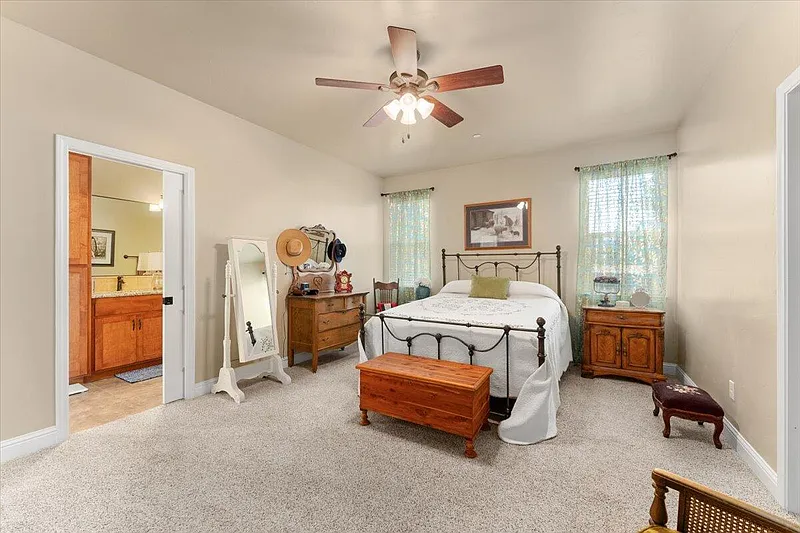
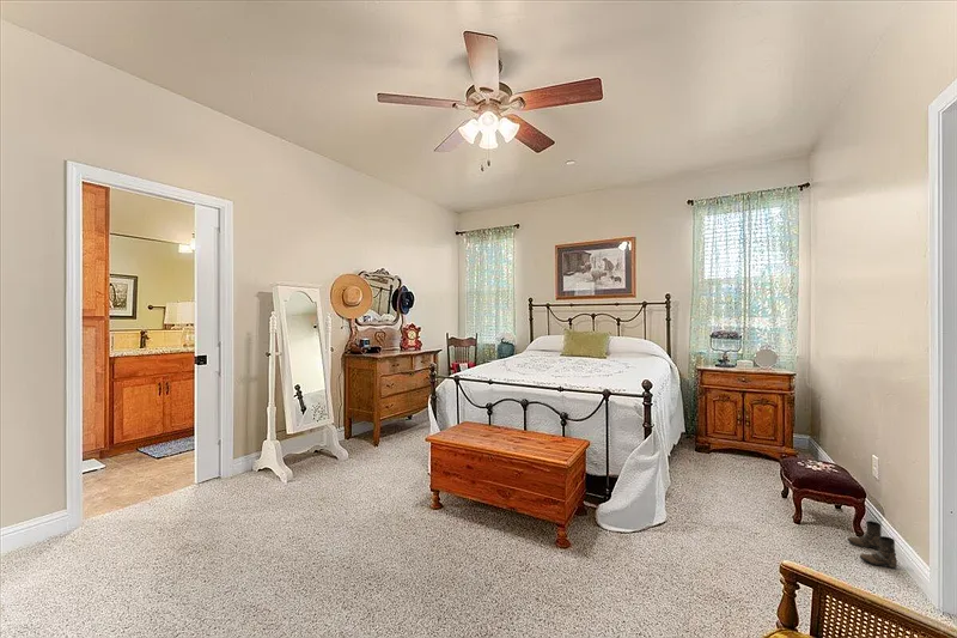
+ boots [847,519,898,569]
